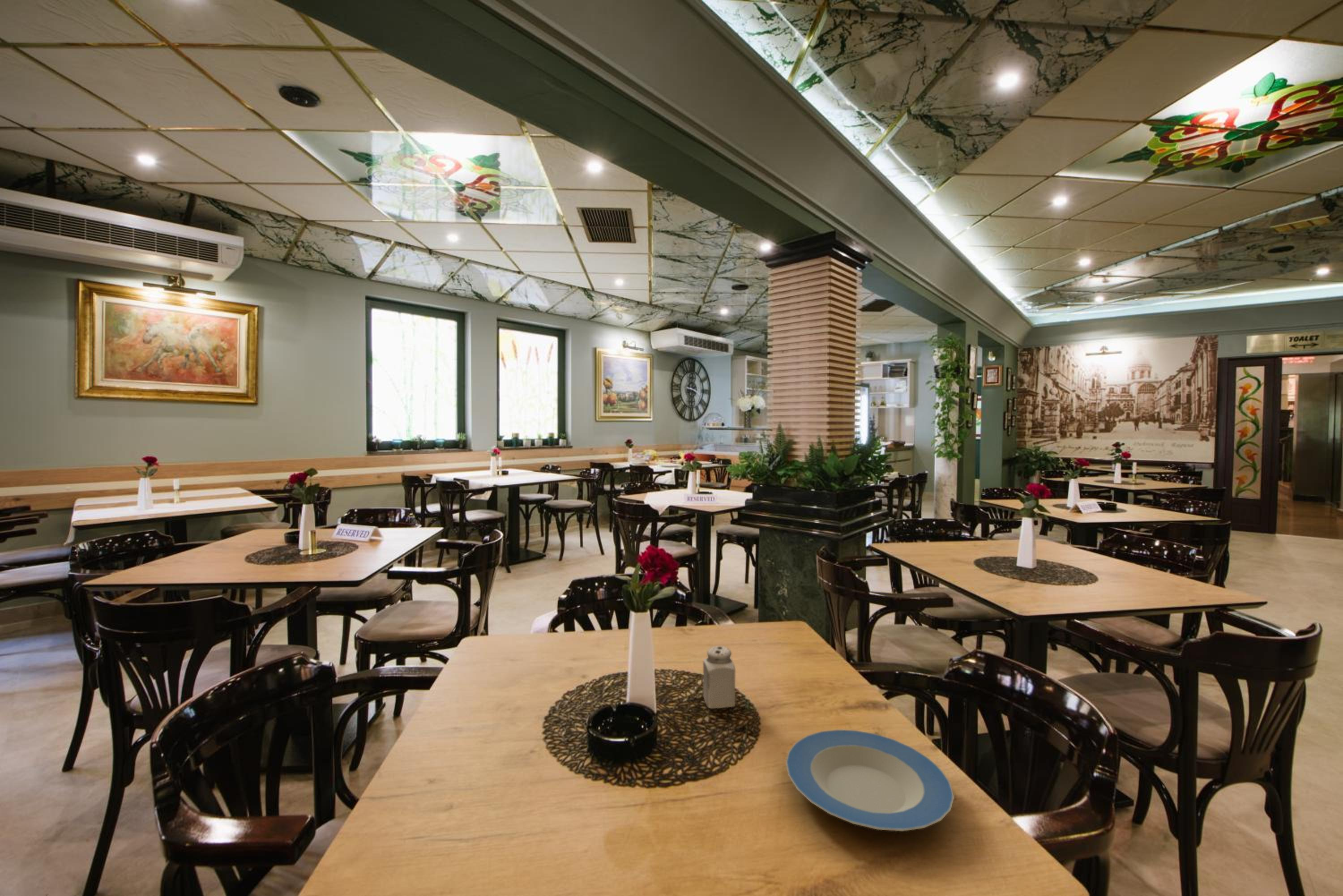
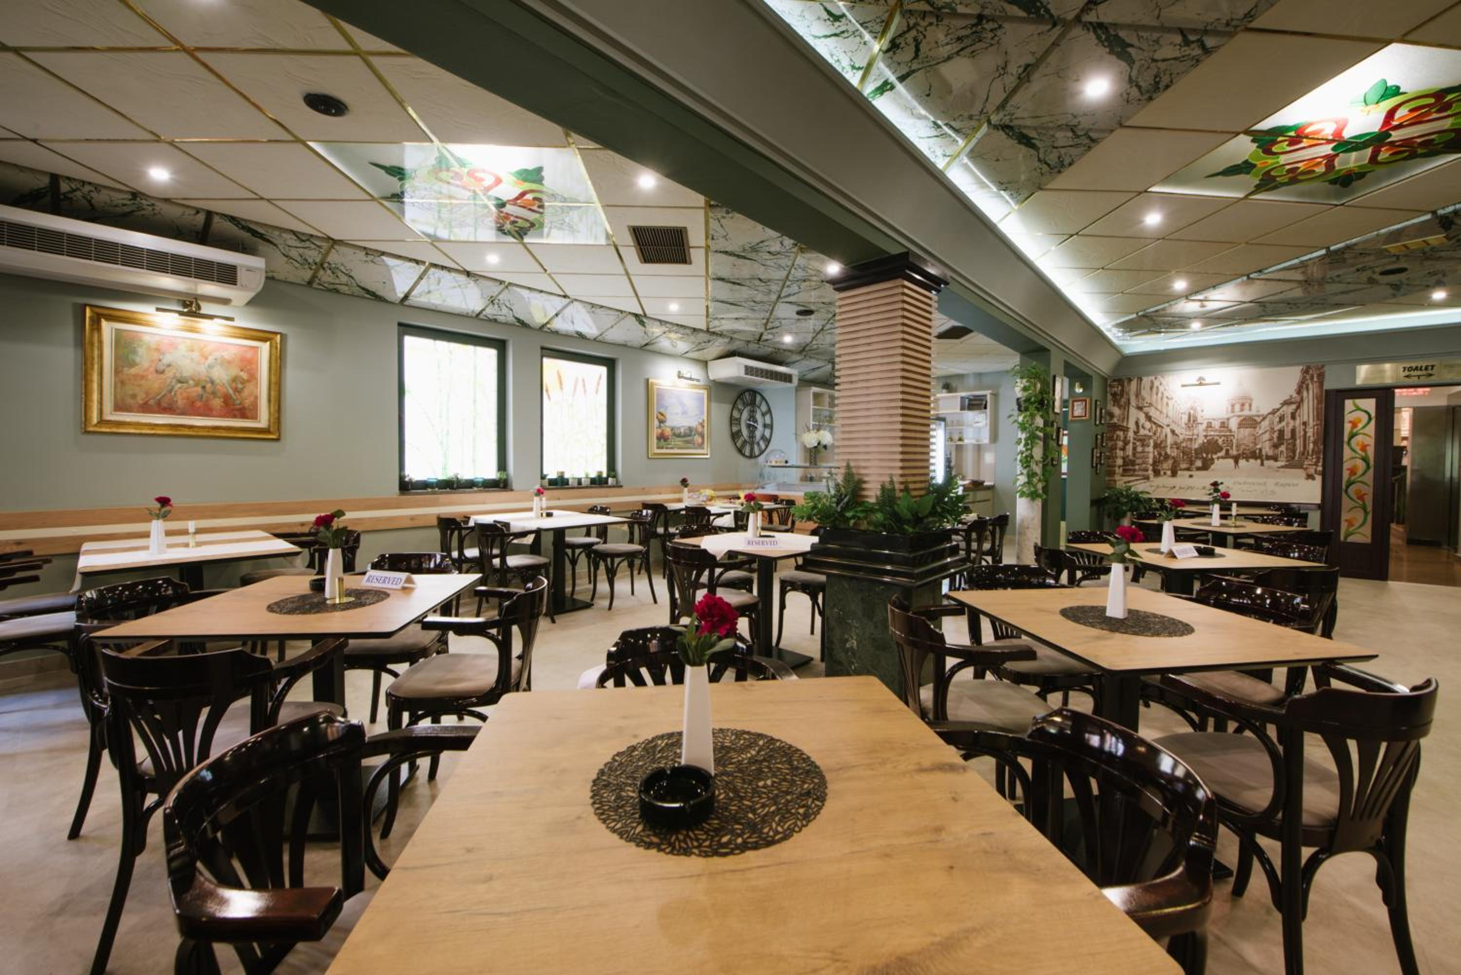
- plate [785,729,954,832]
- salt shaker [703,645,736,709]
